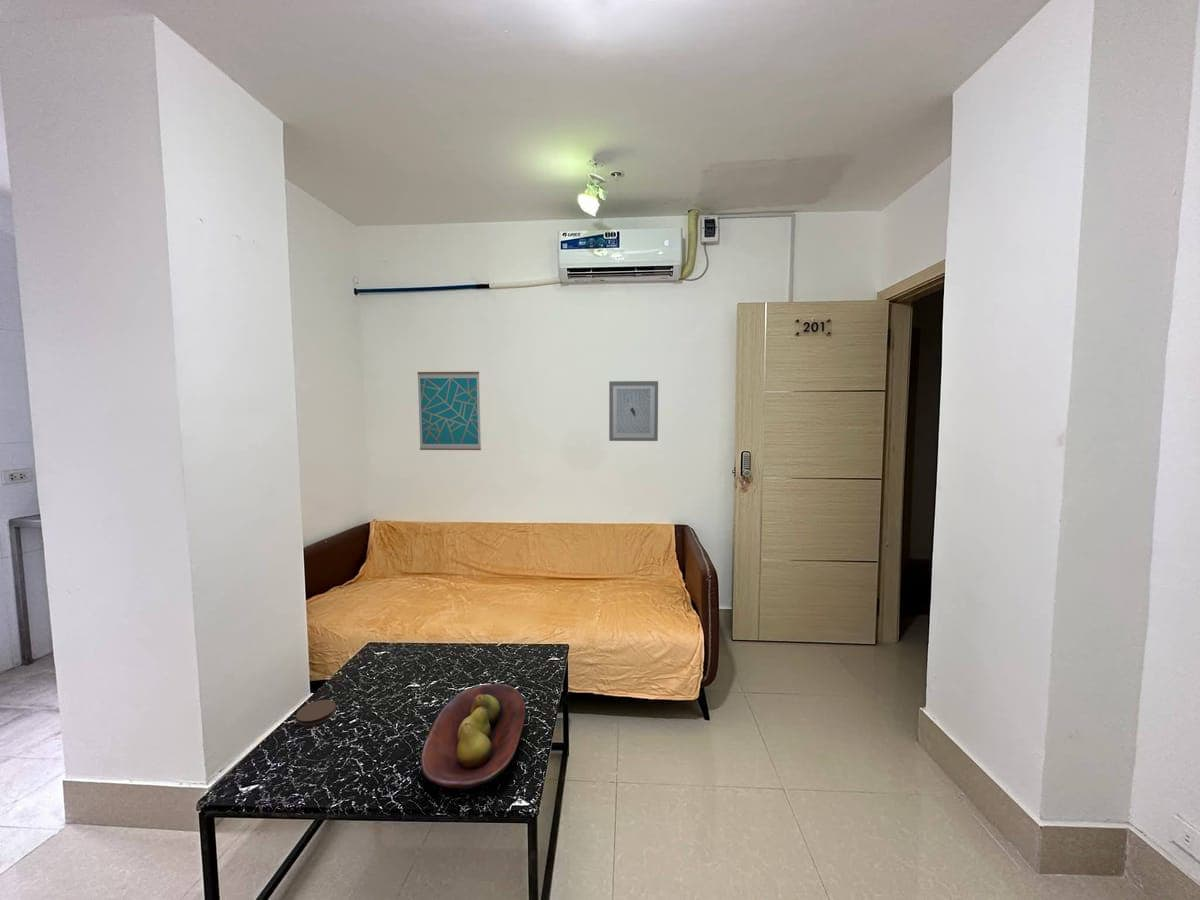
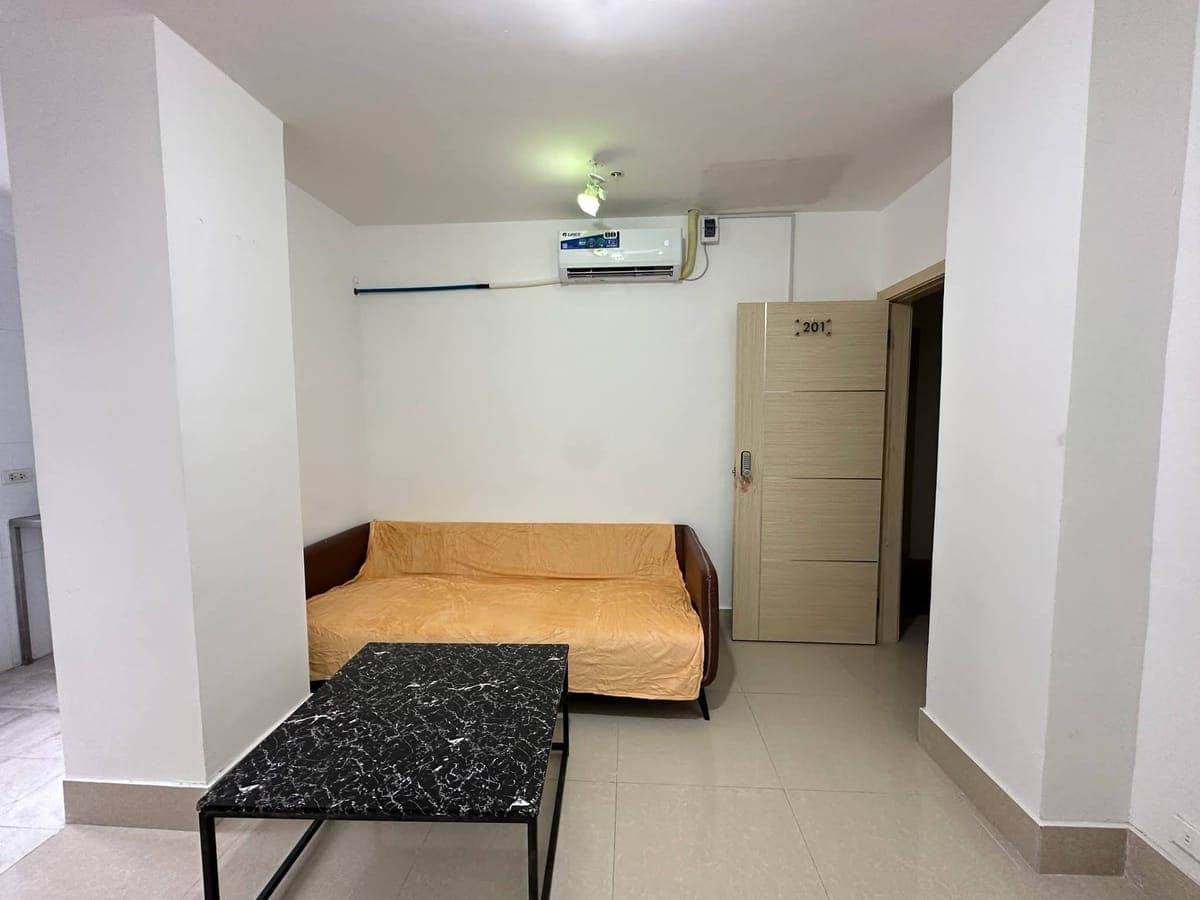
- coaster [295,699,337,727]
- wall art [608,380,659,442]
- fruit bowl [420,683,526,790]
- wall art [416,371,482,451]
